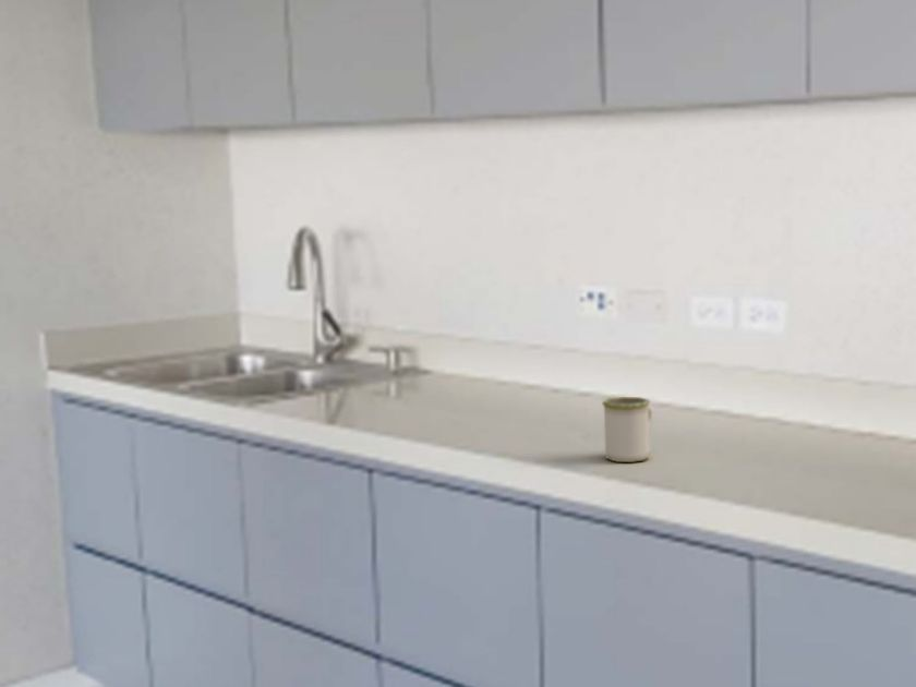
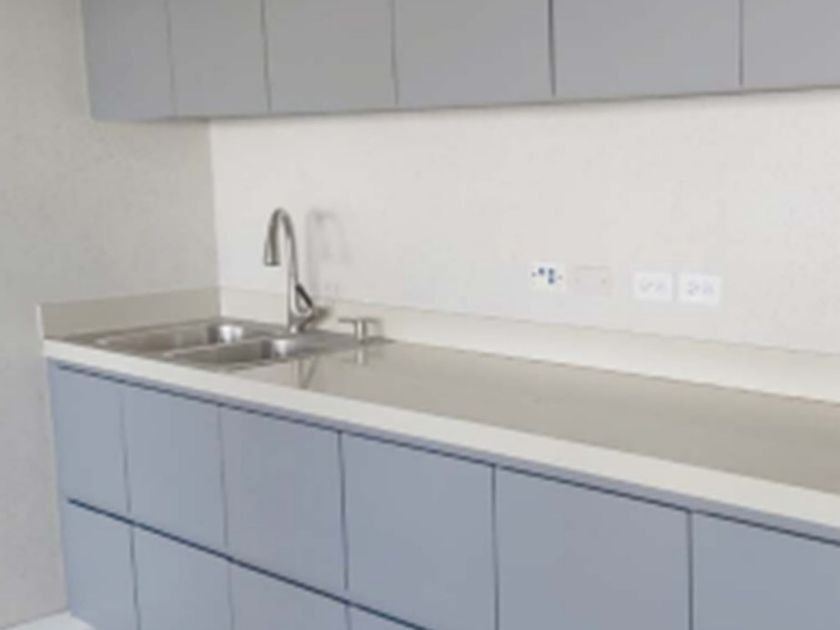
- mug [601,396,654,463]
